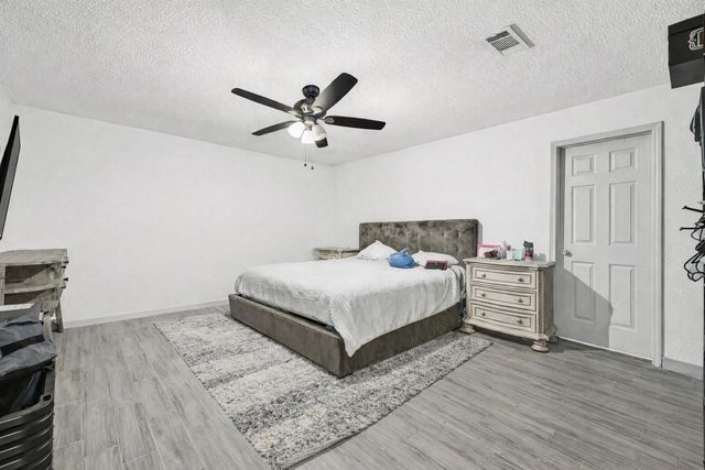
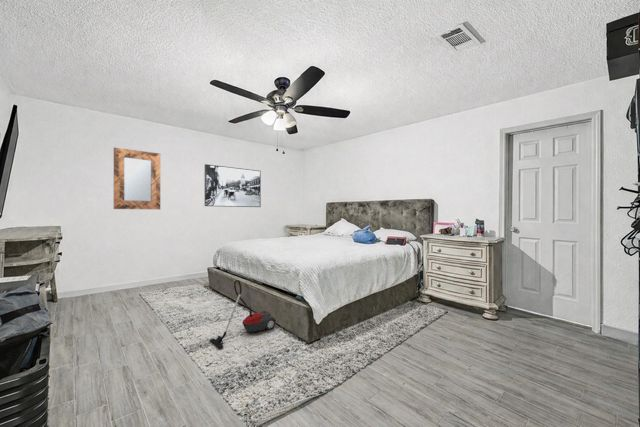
+ vacuum cleaner [209,279,277,349]
+ home mirror [113,147,161,210]
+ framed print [204,163,262,208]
